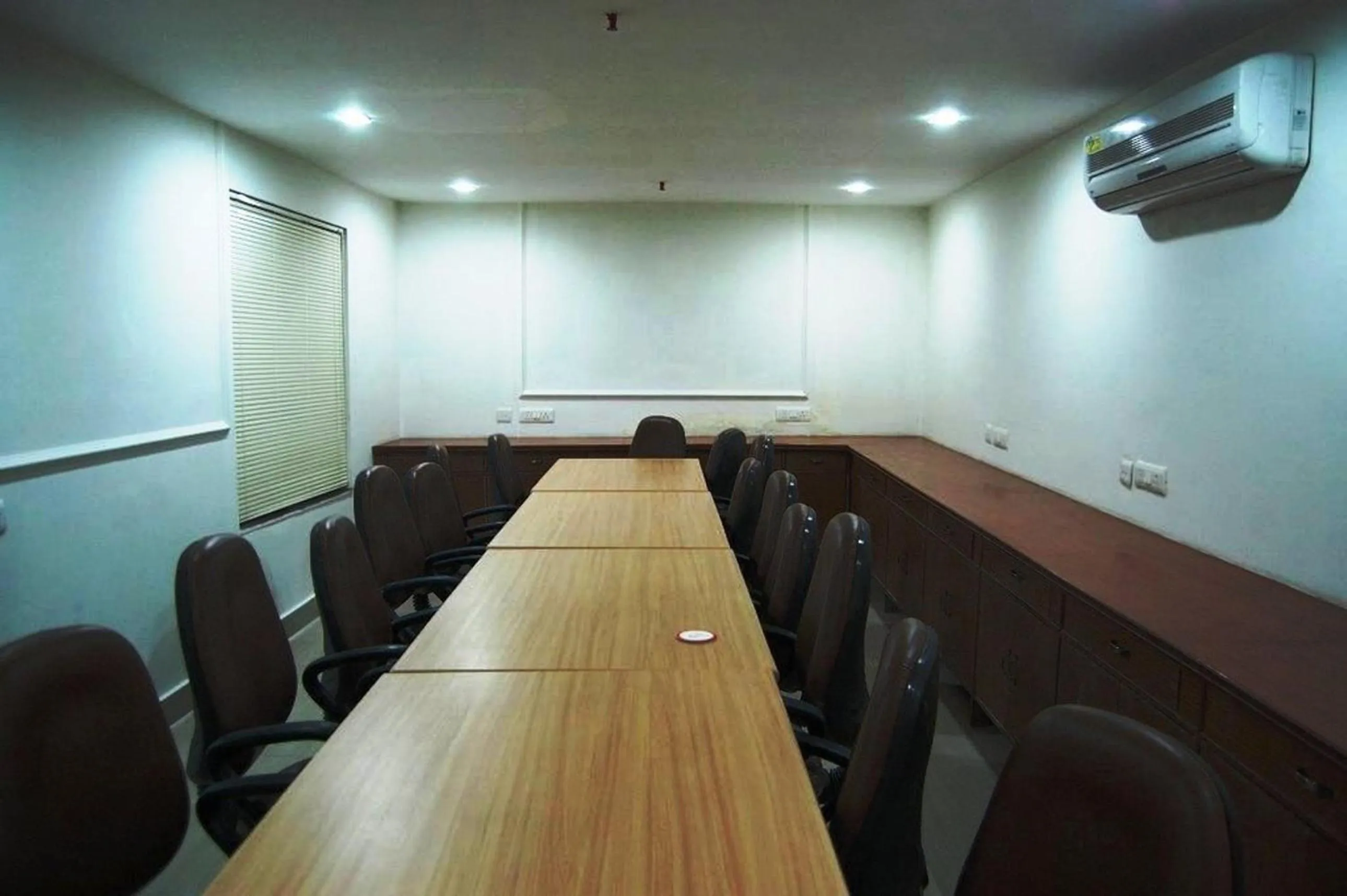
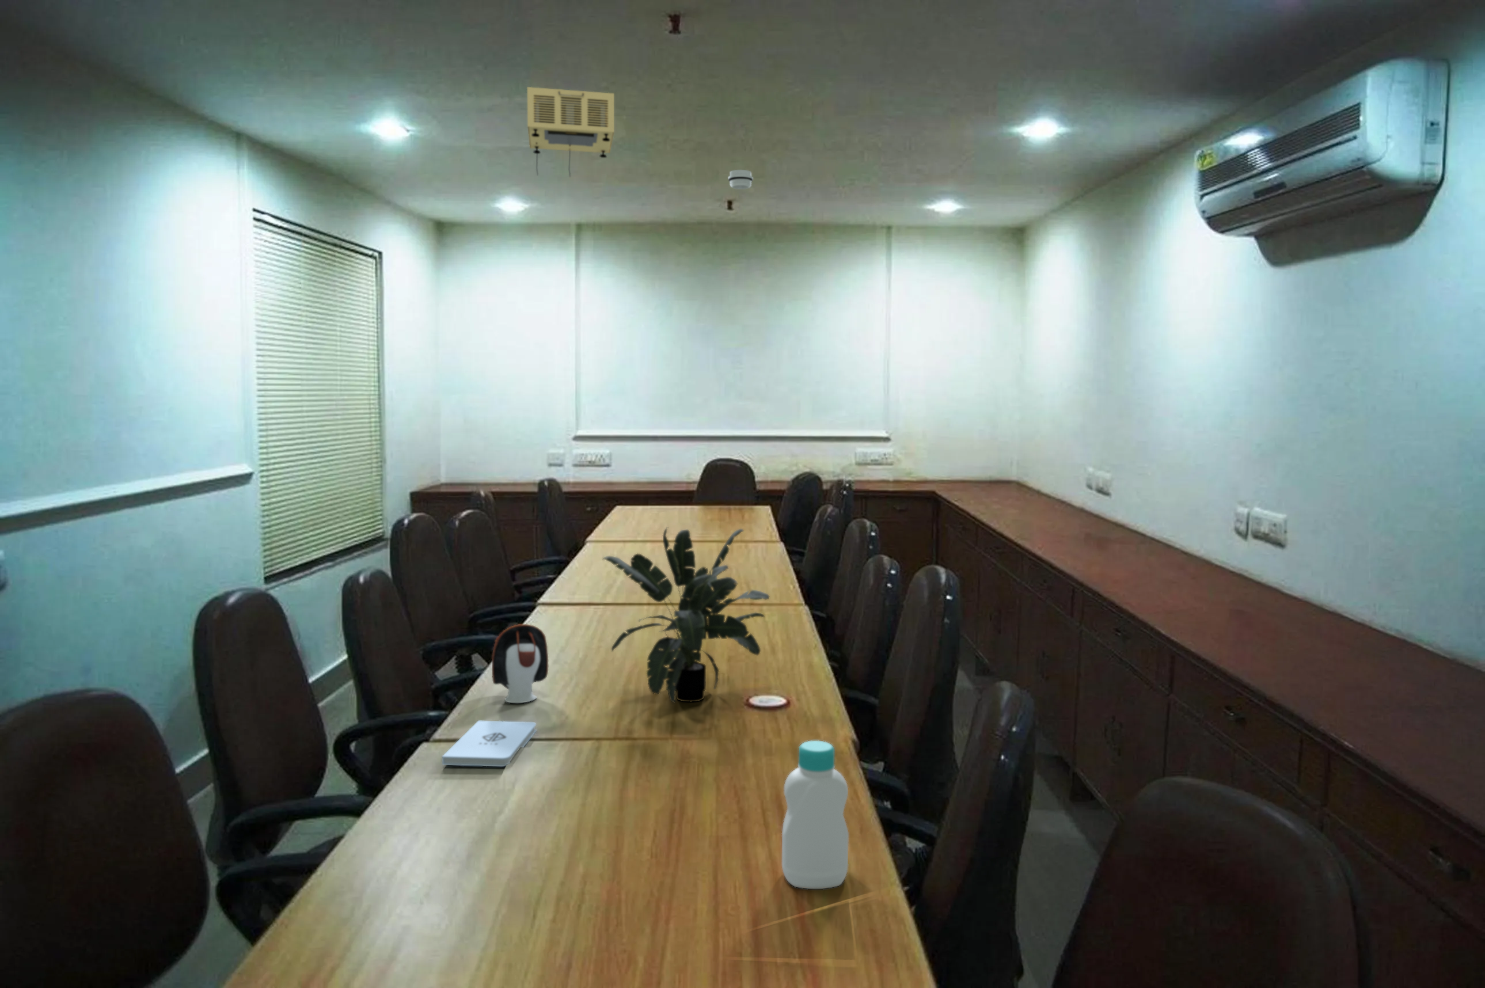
+ projector [527,86,615,178]
+ potted plant [602,526,770,704]
+ speaker [492,623,549,704]
+ notepad [442,720,537,766]
+ bottle [782,740,849,890]
+ smoke detector [728,170,754,190]
